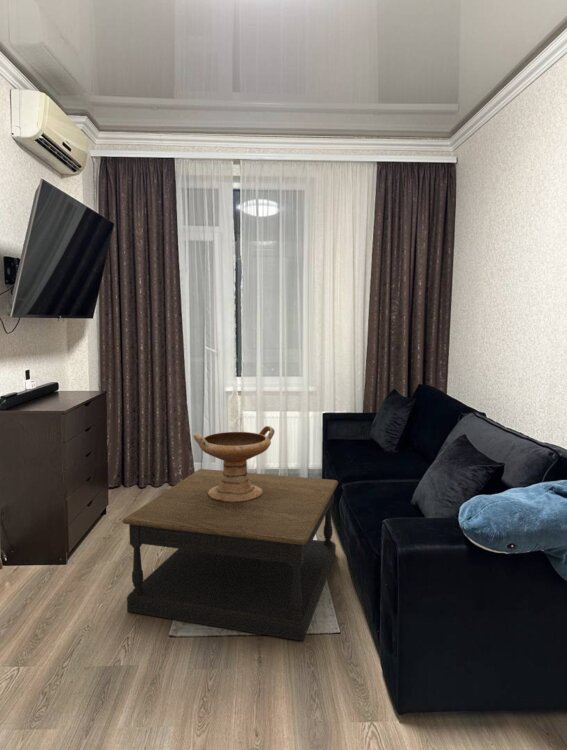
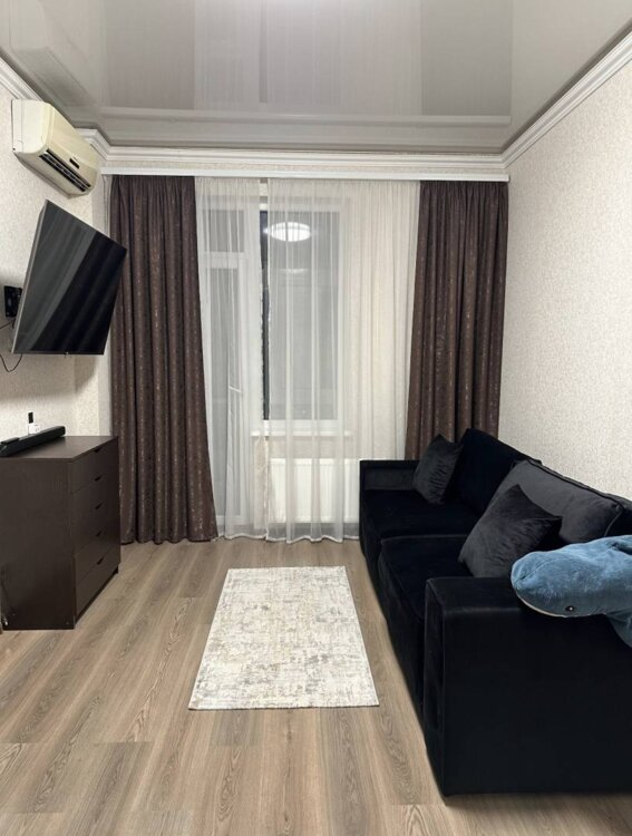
- coffee table [122,468,339,641]
- decorative bowl [192,425,276,502]
